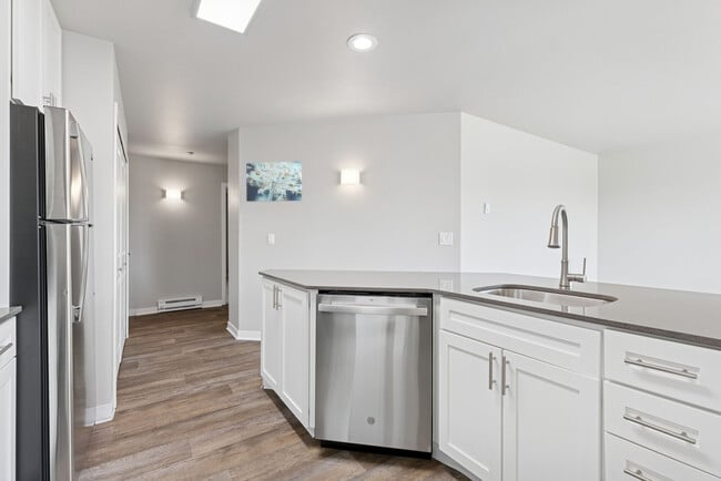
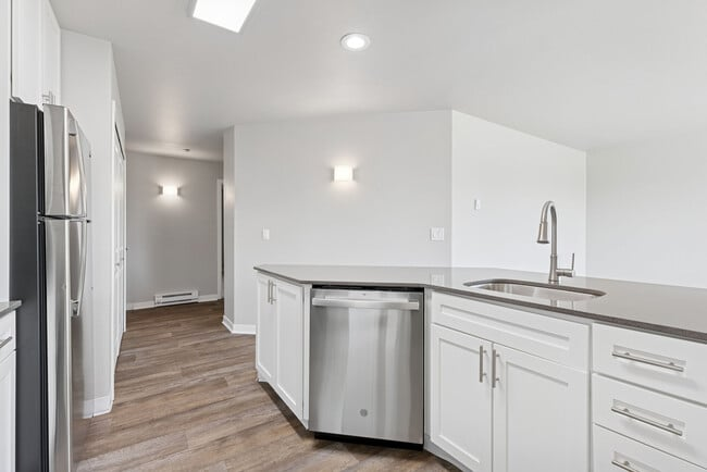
- wall art [245,161,303,203]
